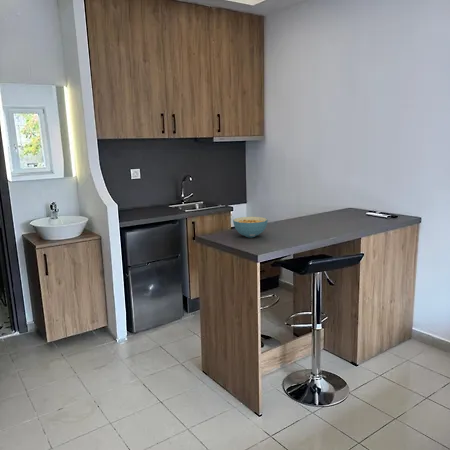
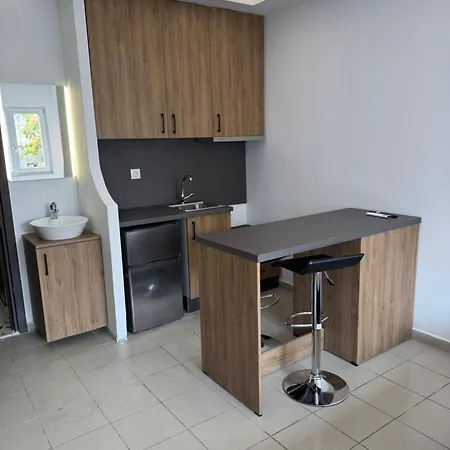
- cereal bowl [232,216,269,238]
